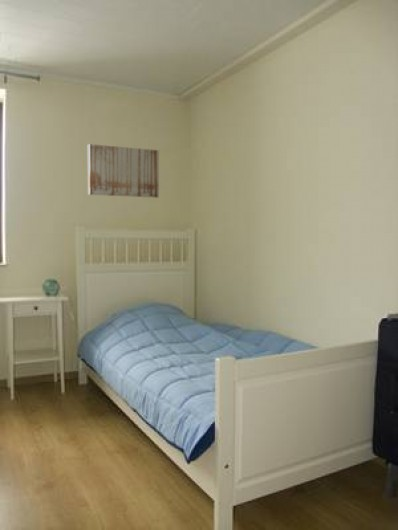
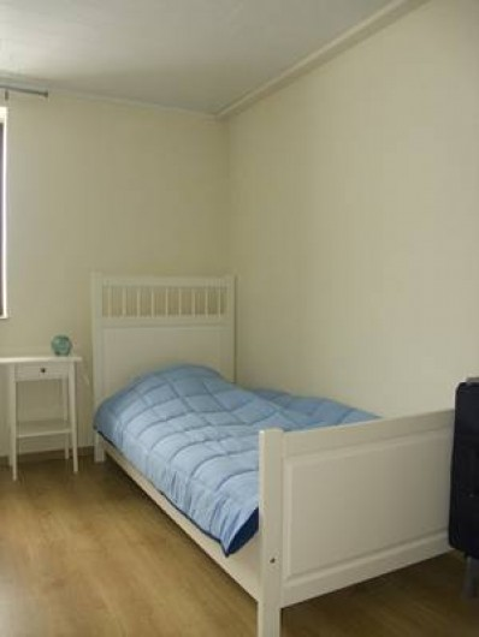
- wall art [87,143,160,199]
